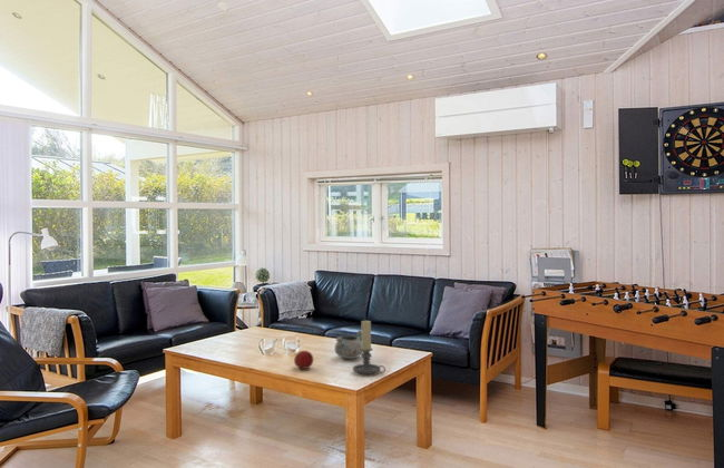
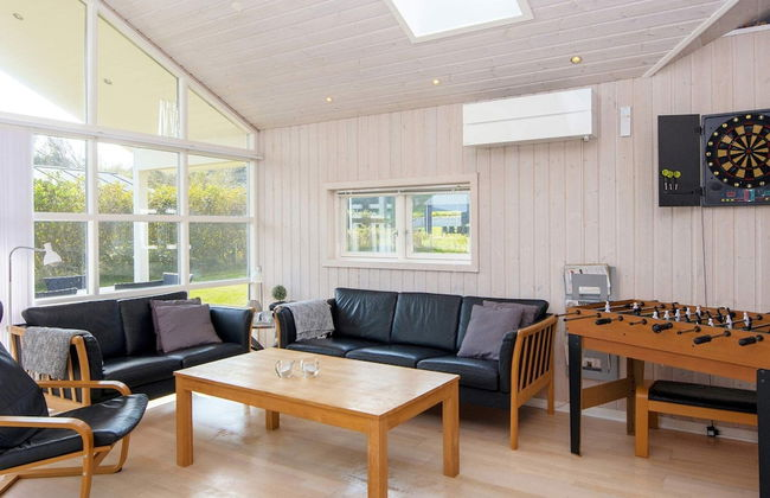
- fruit [293,350,314,370]
- decorative bowl [333,329,363,360]
- candle holder [352,320,387,376]
